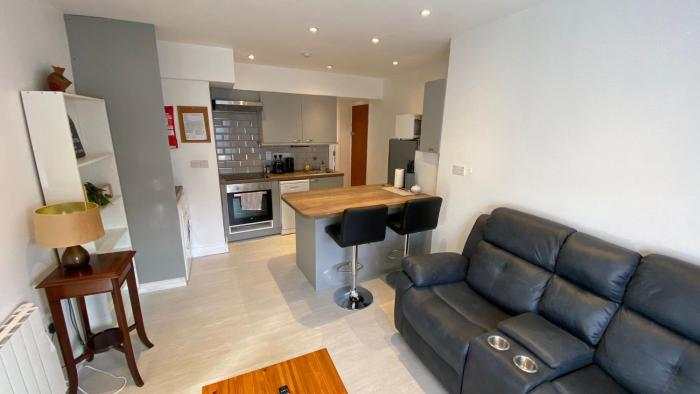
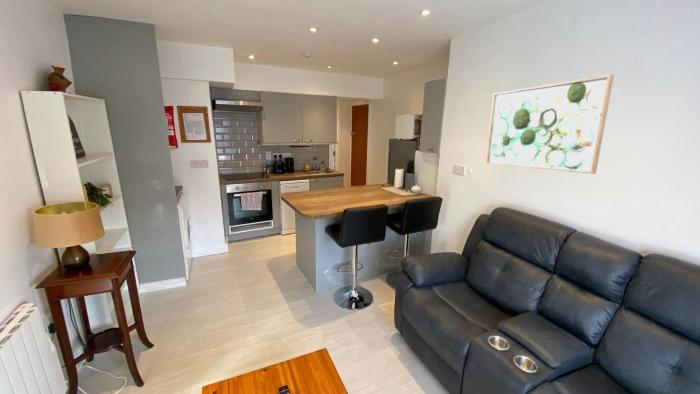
+ wall art [485,74,615,175]
